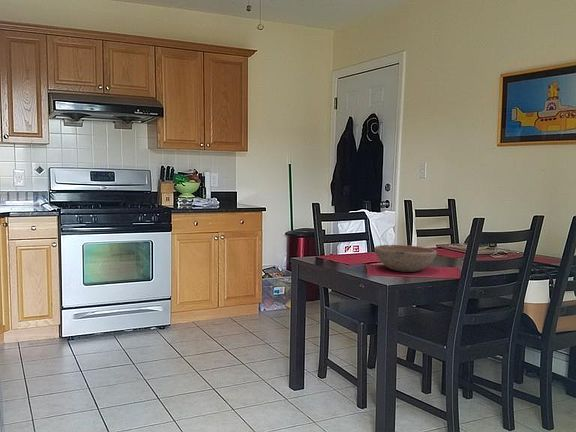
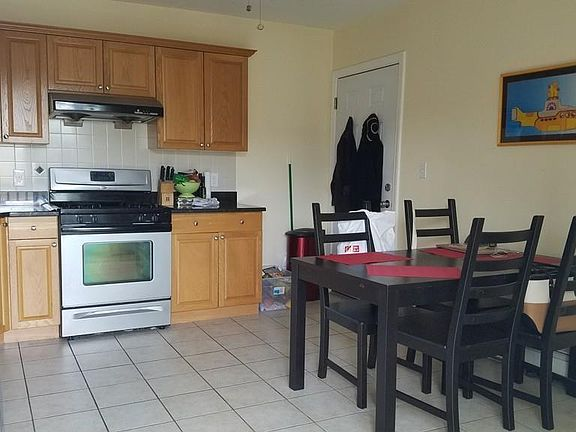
- bowl [374,244,438,273]
